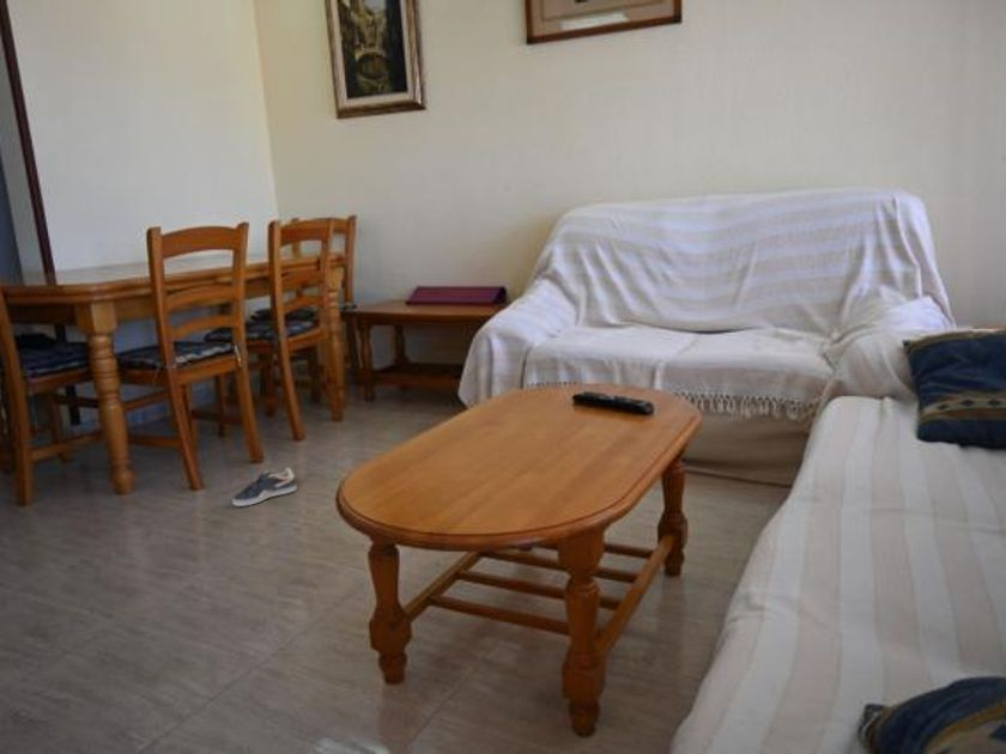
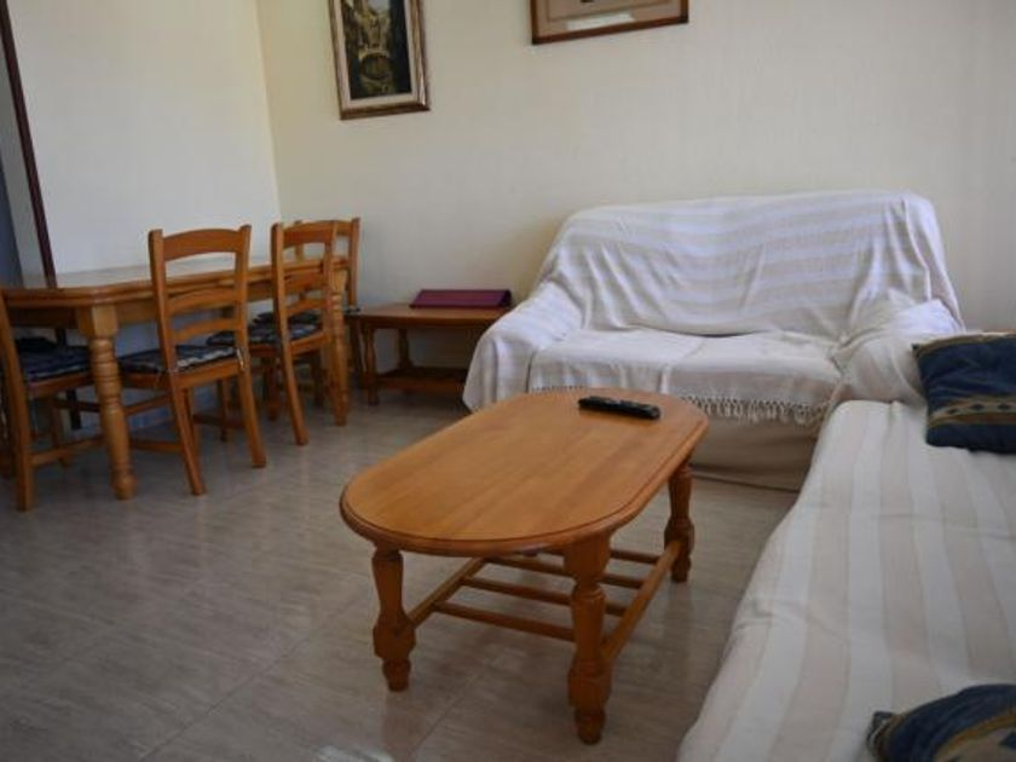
- sneaker [231,467,298,507]
